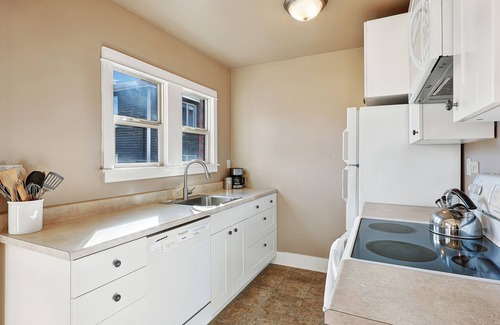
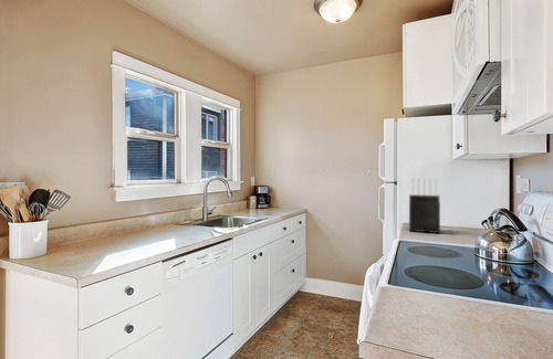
+ knife block [408,177,441,234]
